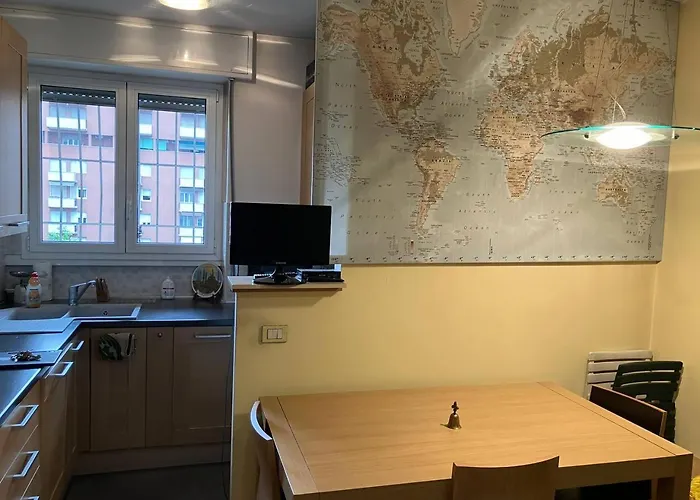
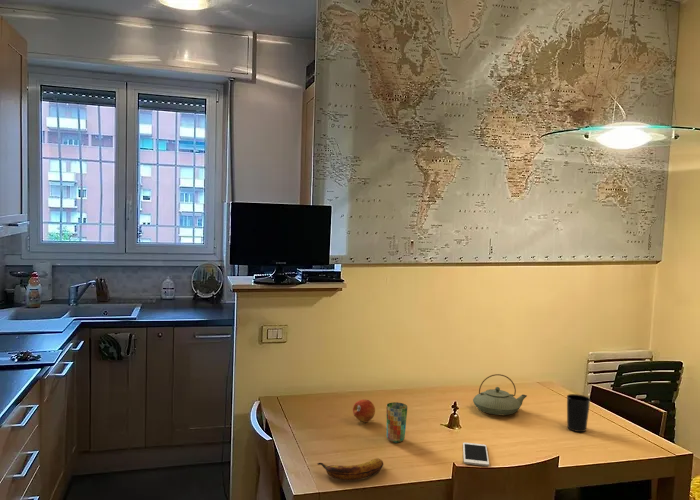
+ fruit [352,399,376,423]
+ banana [316,457,384,481]
+ cup [385,401,408,444]
+ cup [566,393,591,433]
+ cell phone [462,442,490,467]
+ teapot [472,373,528,416]
